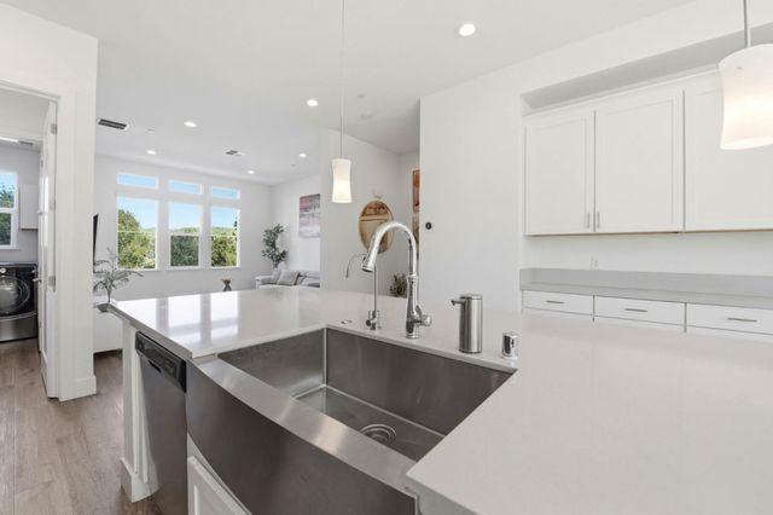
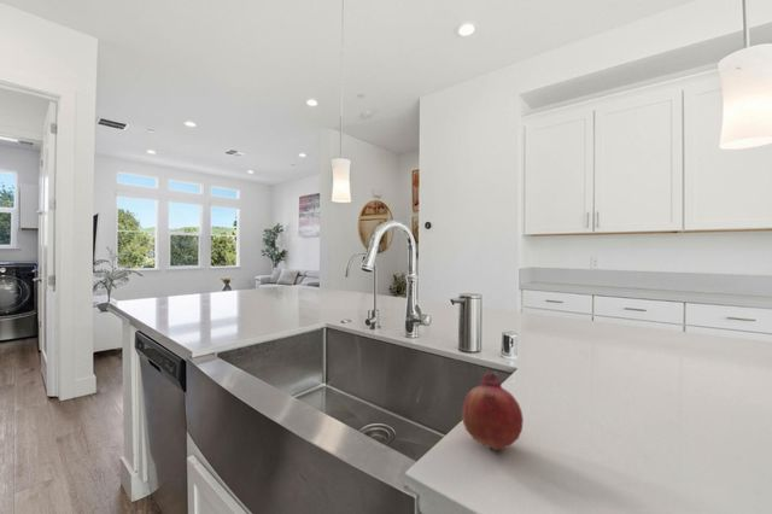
+ fruit [461,370,525,451]
